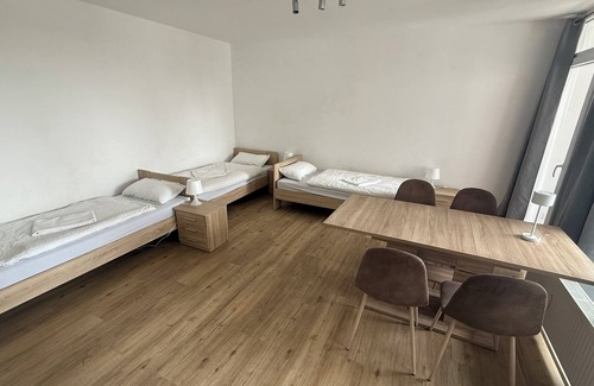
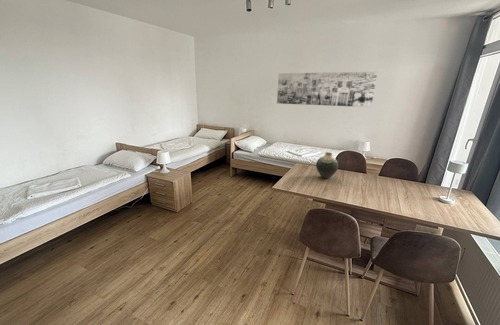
+ vase [315,151,339,179]
+ wall art [276,71,378,108]
